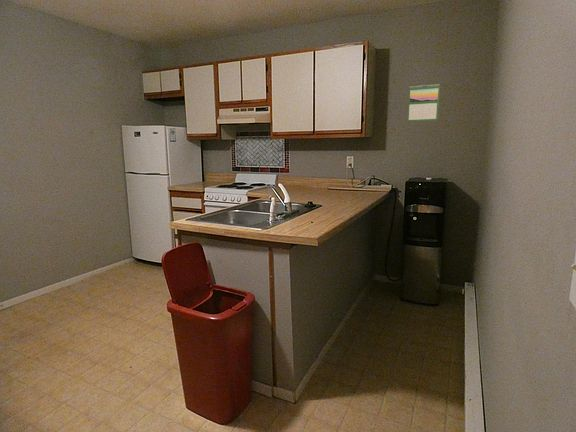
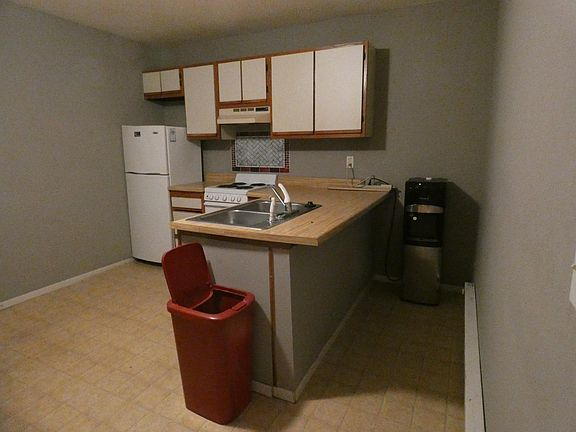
- calendar [406,83,441,123]
